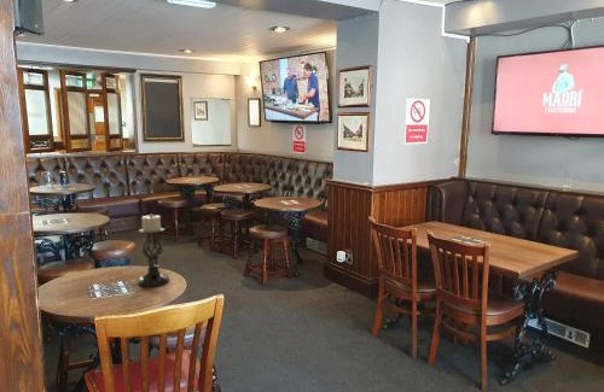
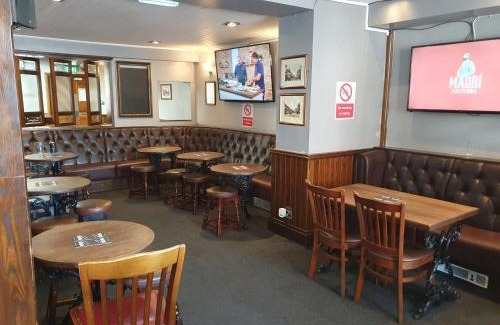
- candle holder [137,212,170,288]
